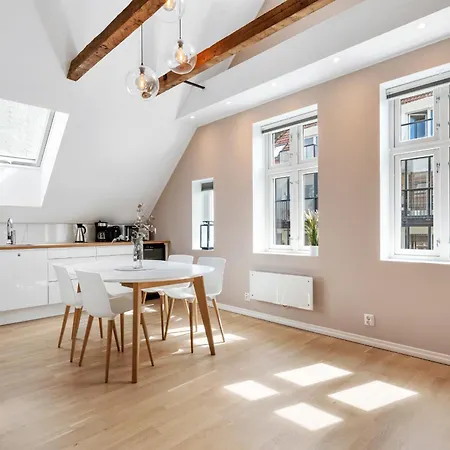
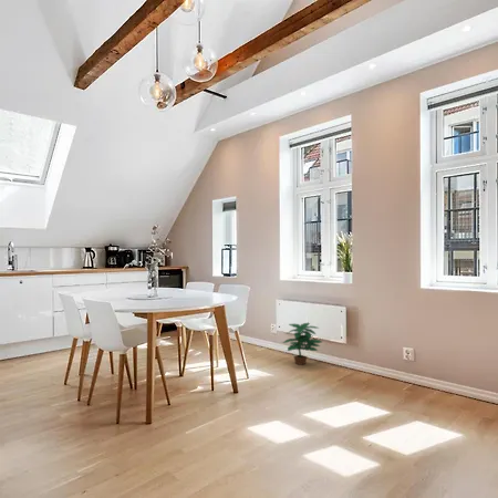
+ potted plant [282,322,323,366]
